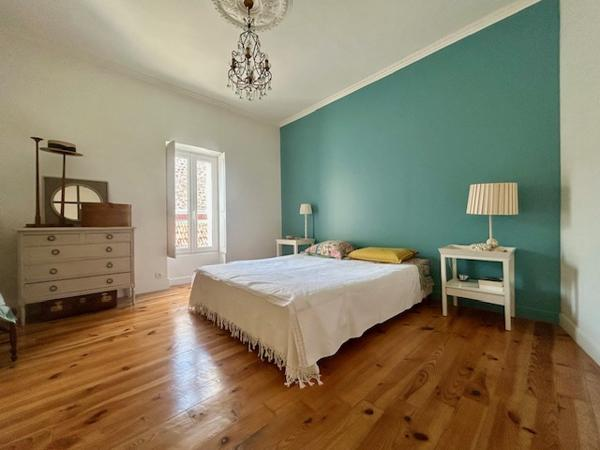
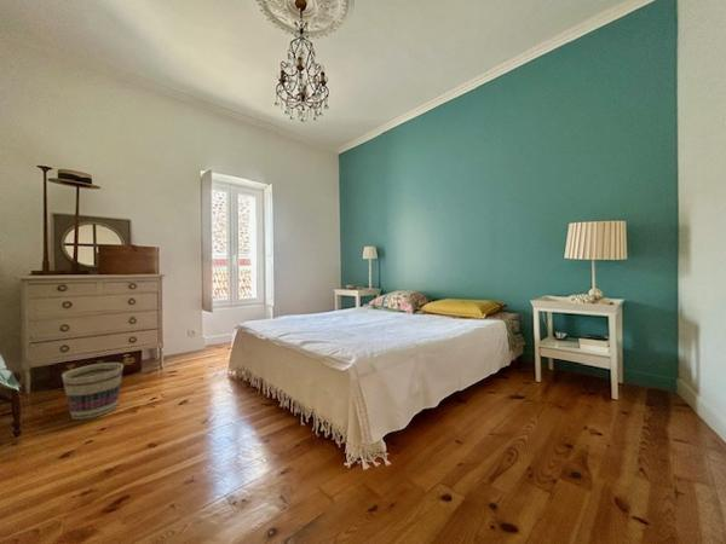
+ basket [60,361,125,421]
